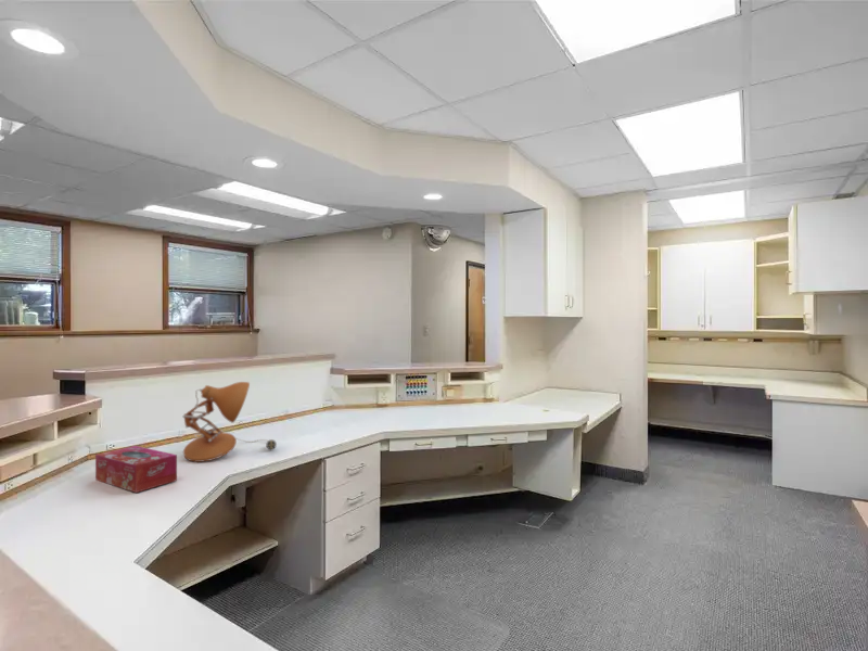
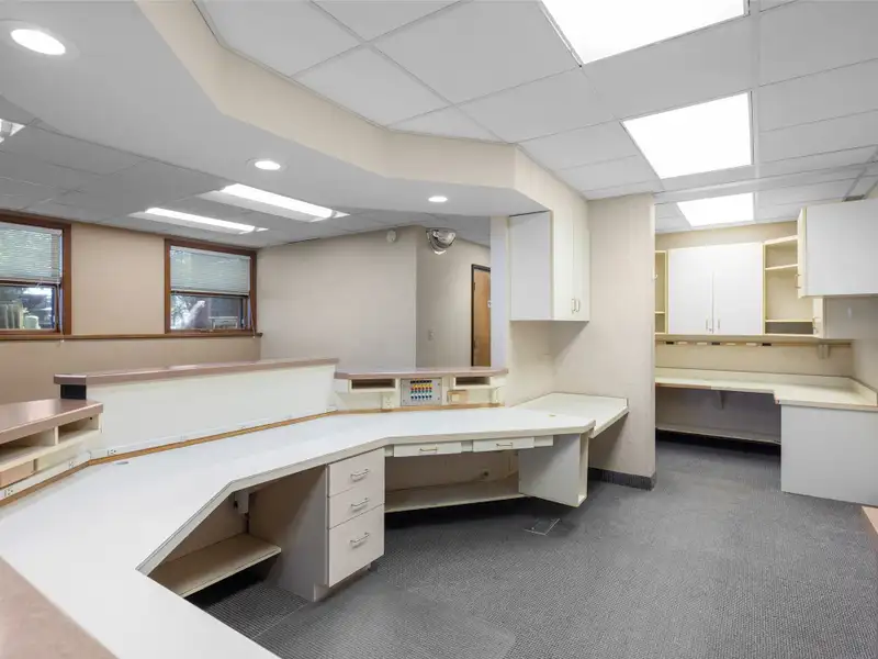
- desk lamp [181,381,278,463]
- tissue box [94,445,178,494]
